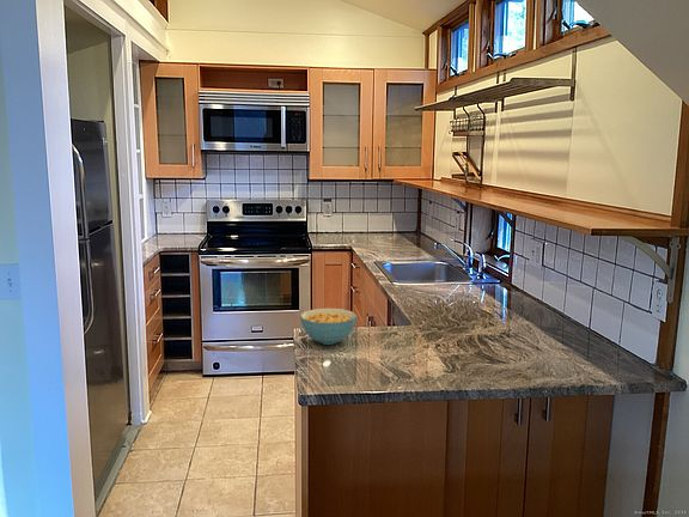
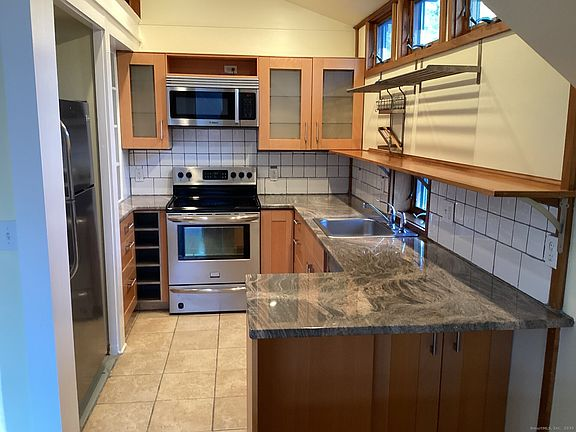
- cereal bowl [299,308,358,346]
